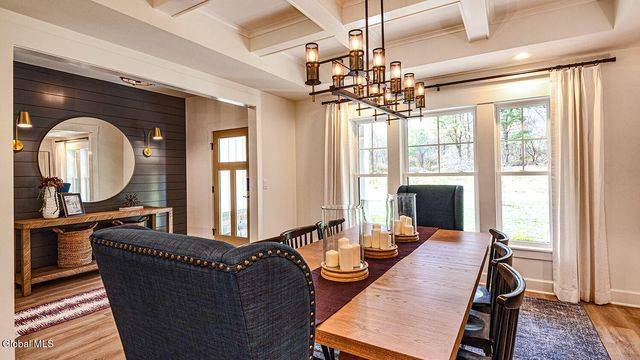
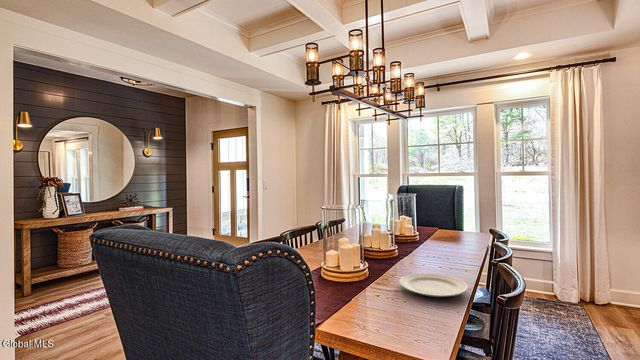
+ chinaware [398,272,469,298]
